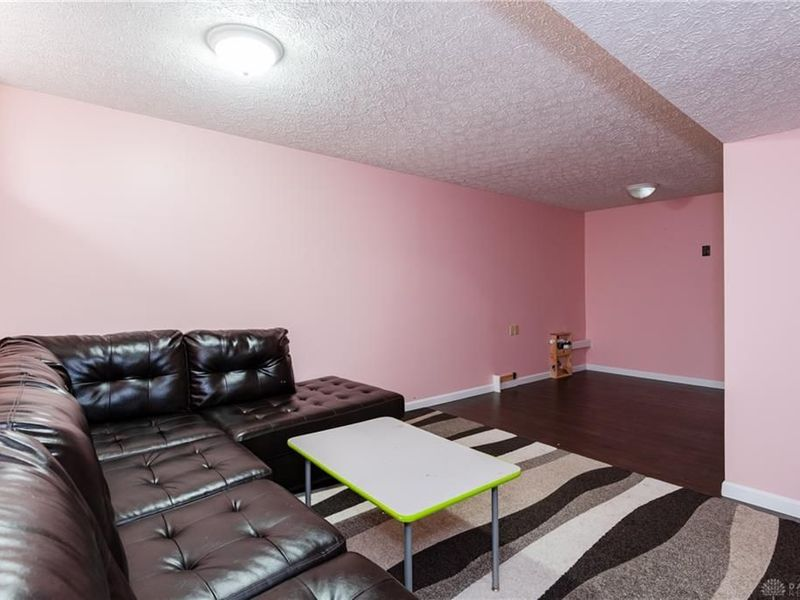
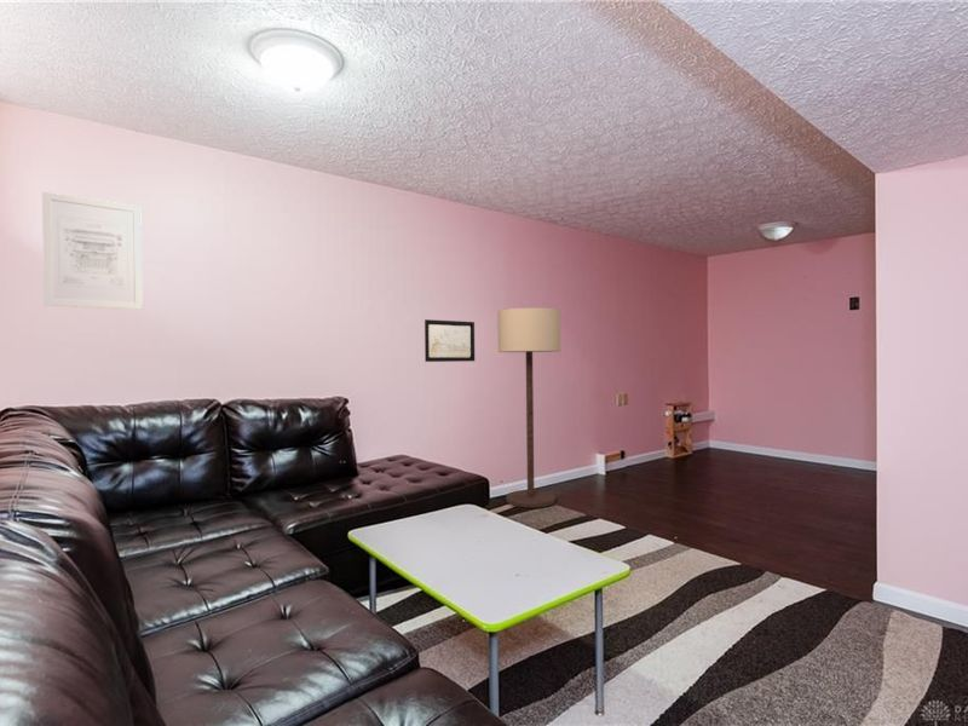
+ floor lamp [496,306,561,509]
+ wall art [41,191,144,311]
+ wall art [424,318,476,363]
